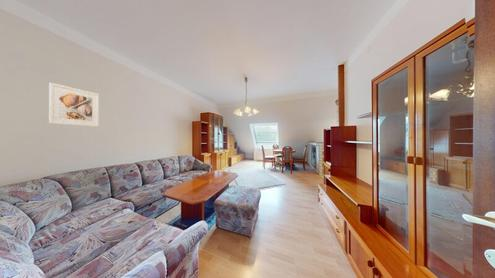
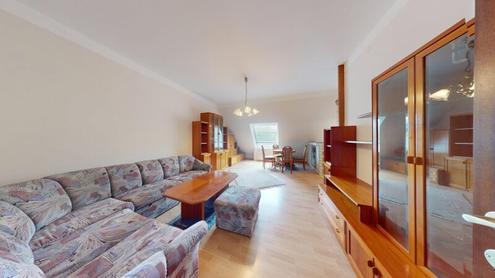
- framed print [48,82,100,128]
